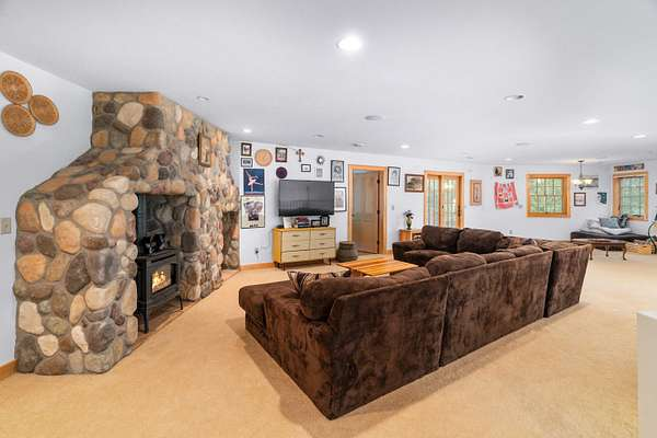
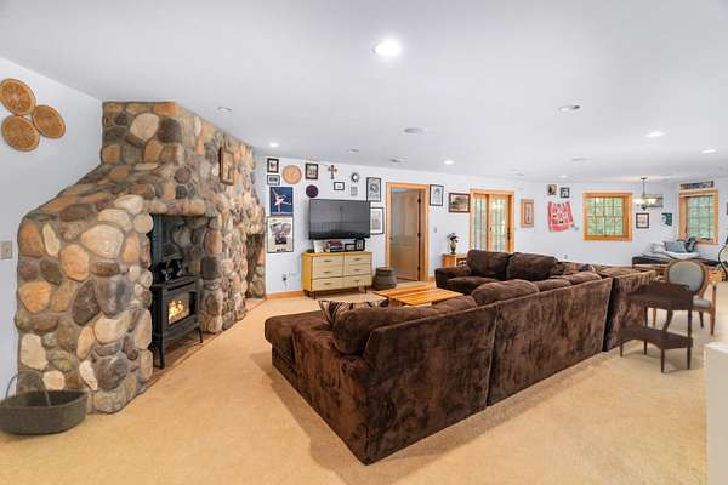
+ basket [0,356,90,435]
+ armchair [652,258,718,337]
+ side table [618,279,695,373]
